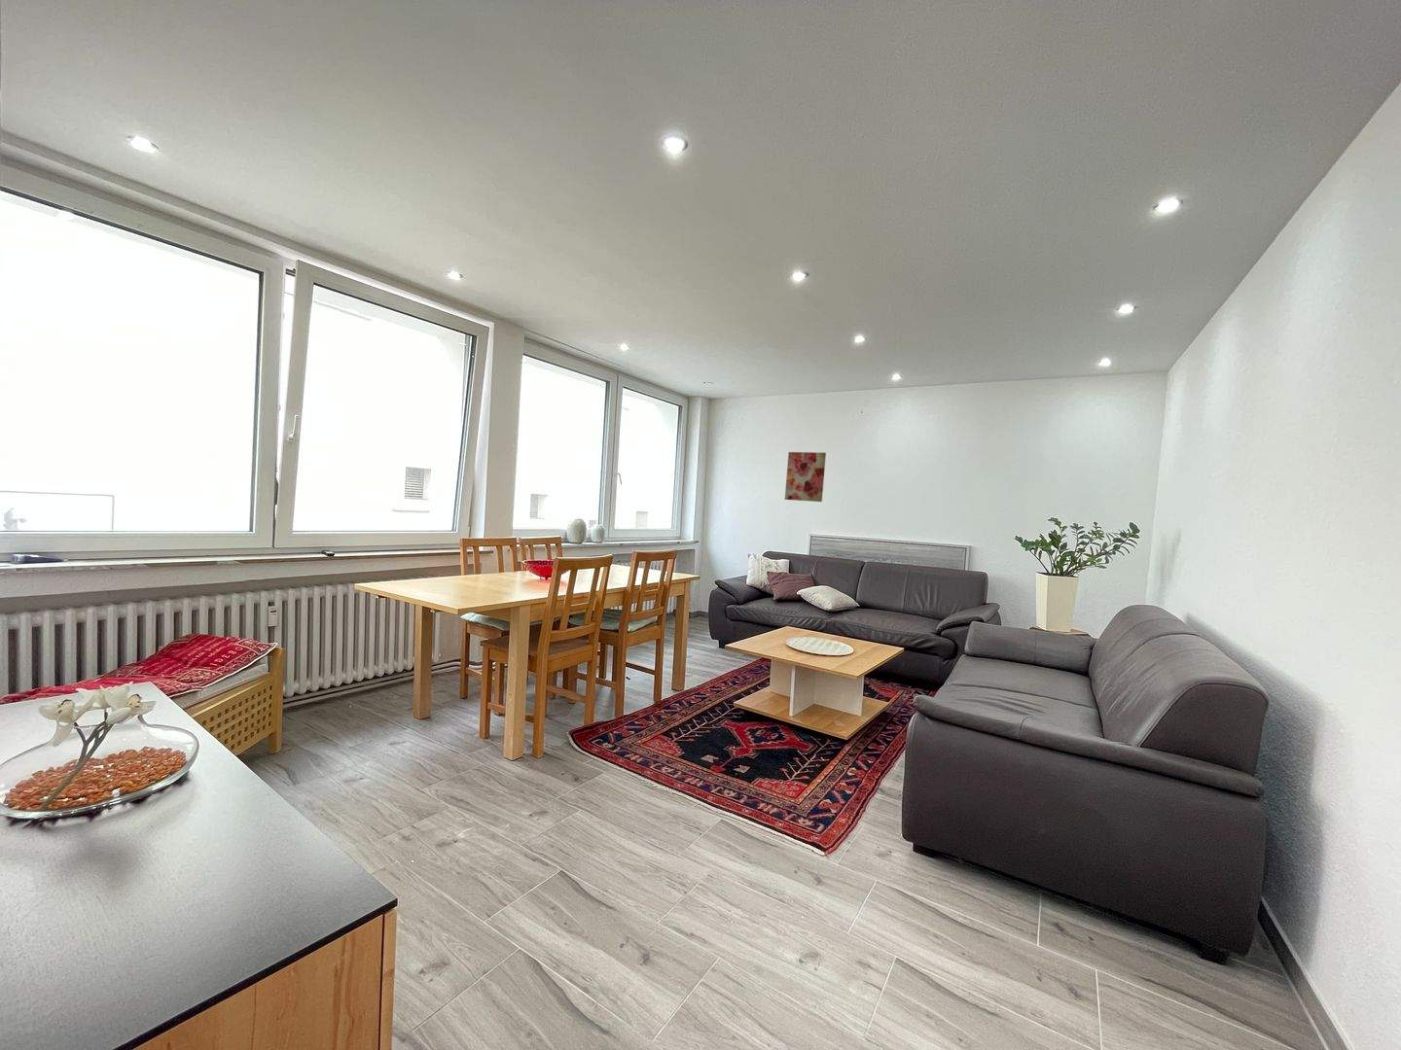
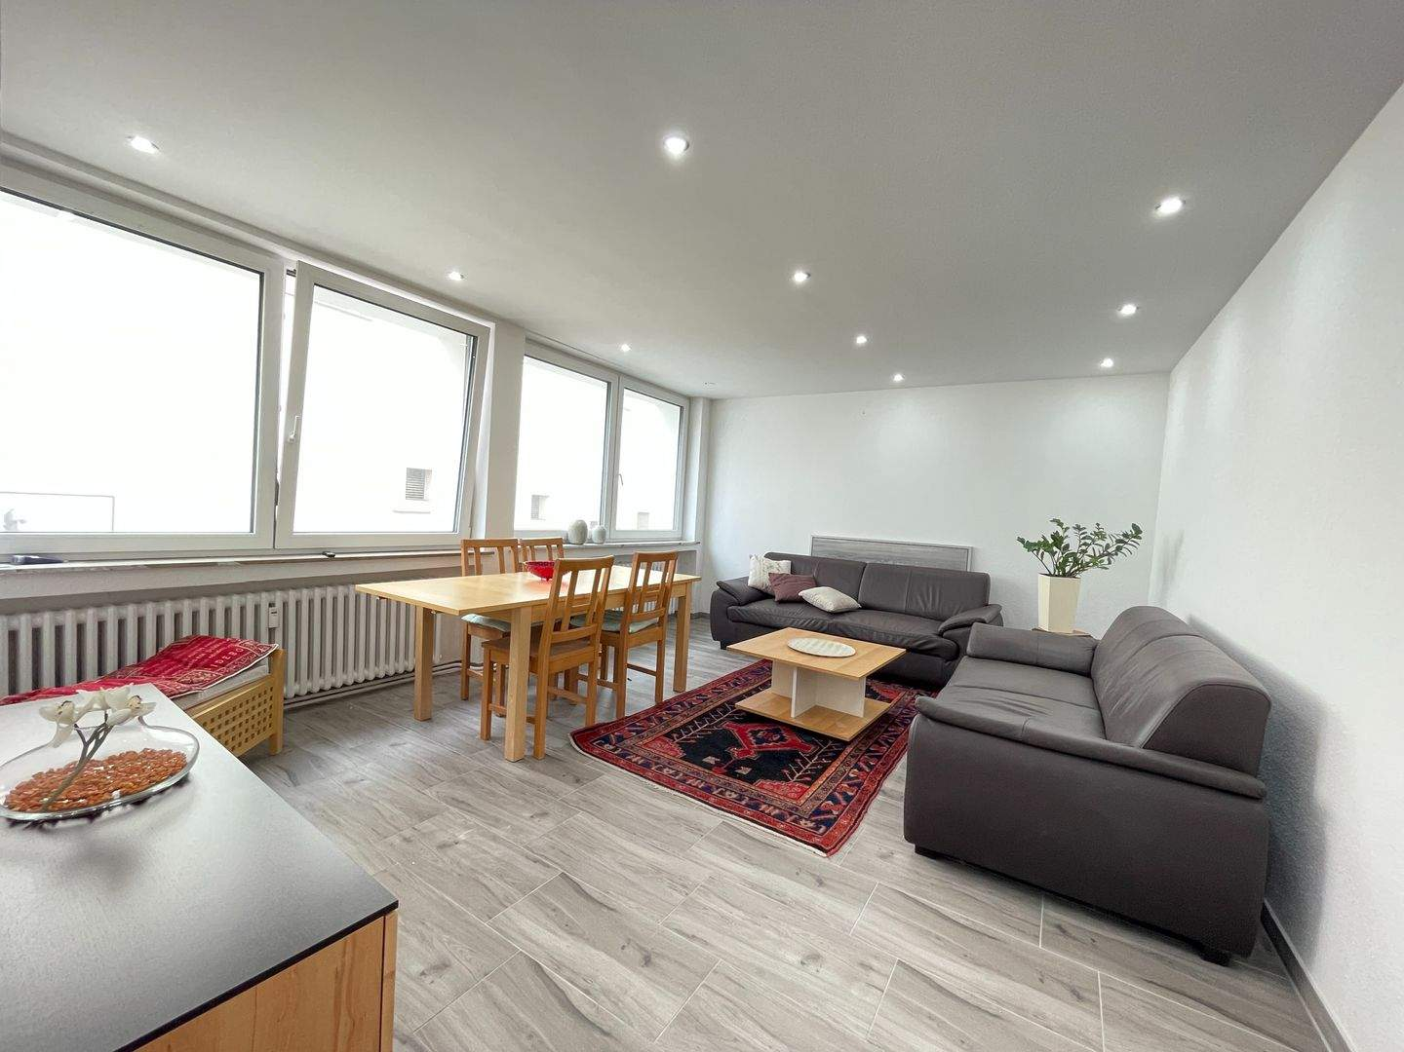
- wall art [784,451,827,503]
